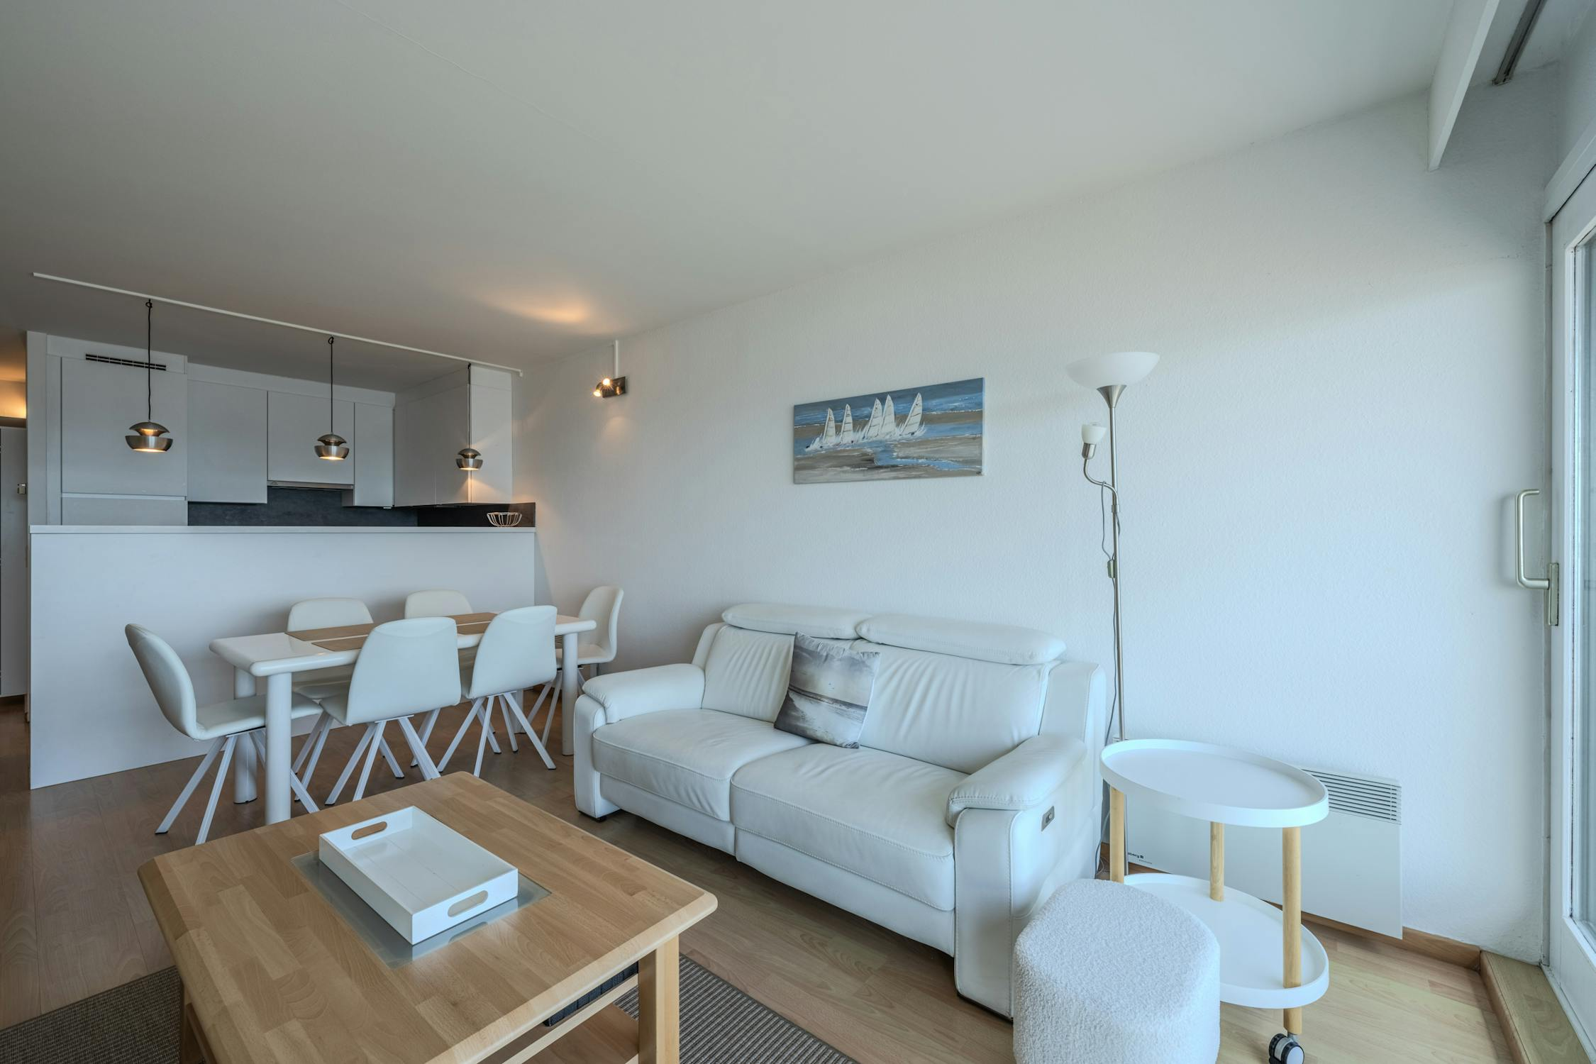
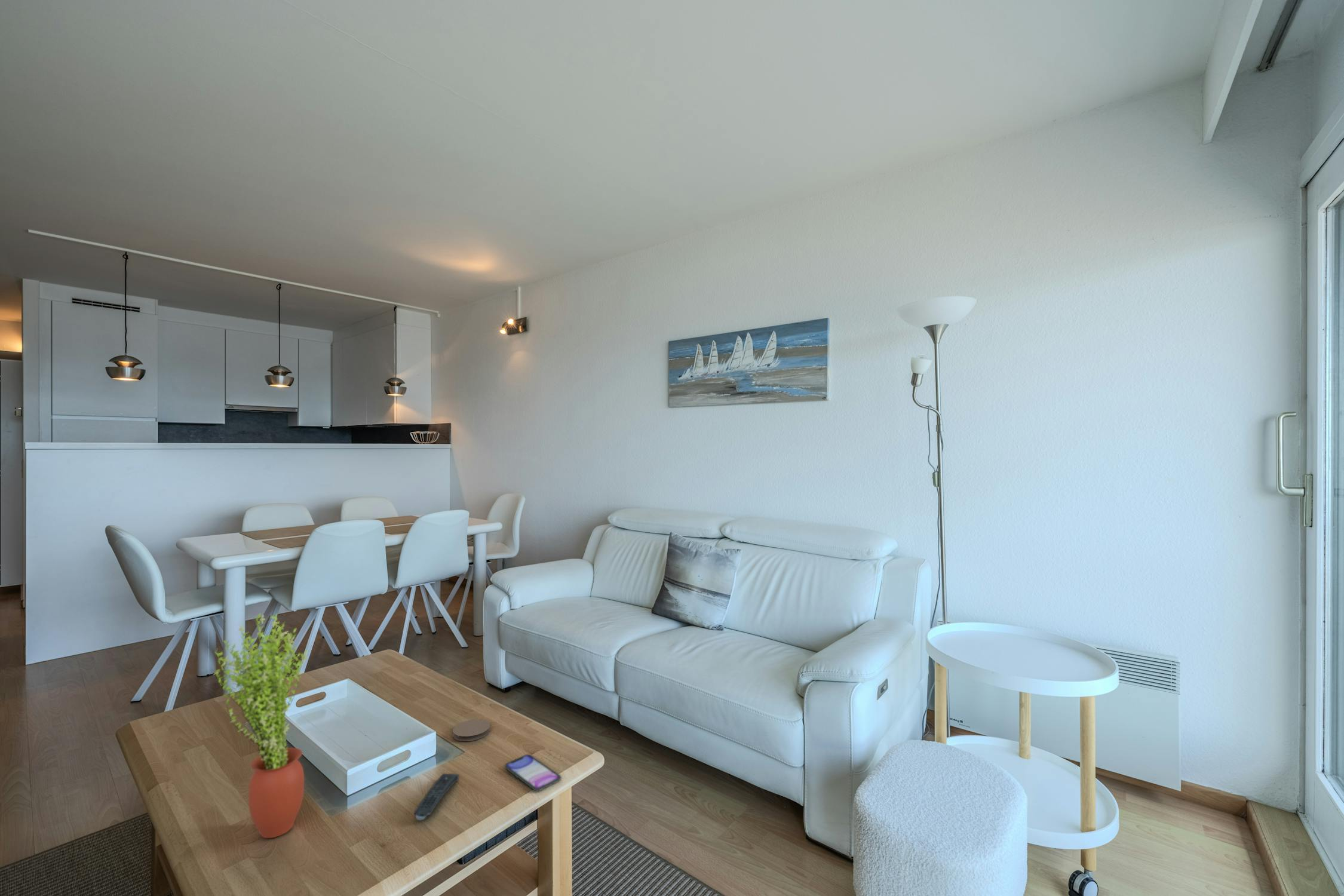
+ potted plant [213,613,308,839]
+ remote control [413,773,459,821]
+ smartphone [504,754,561,791]
+ coaster [452,719,490,742]
